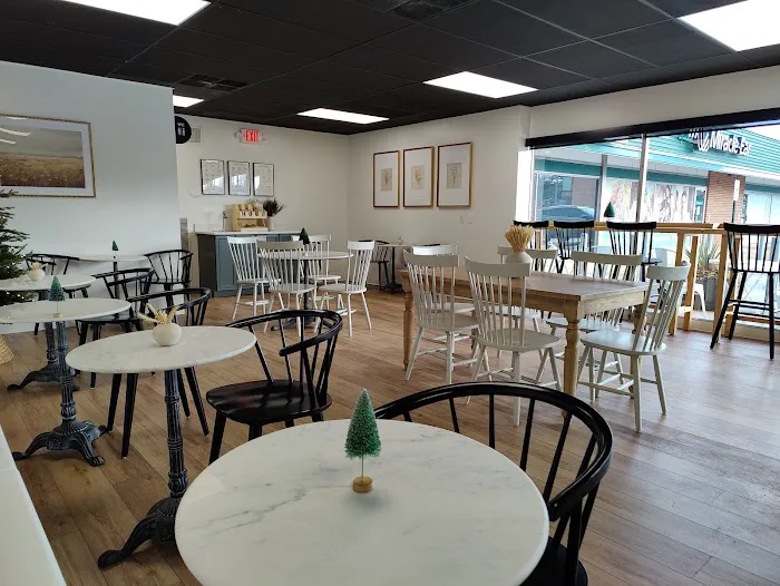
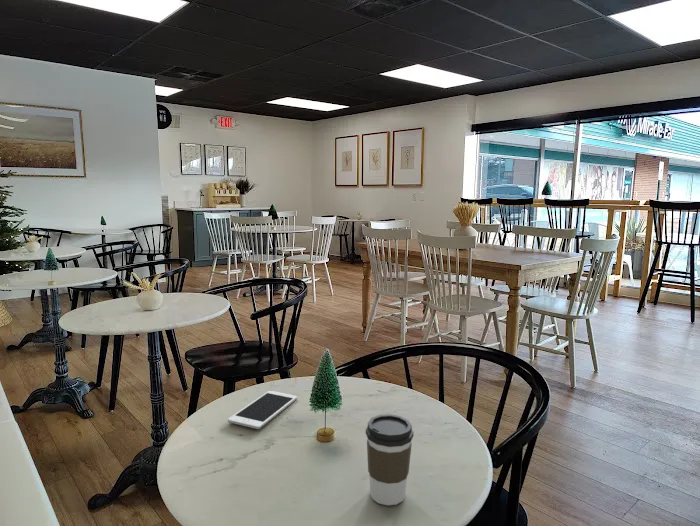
+ coffee cup [365,413,415,506]
+ cell phone [227,390,298,430]
